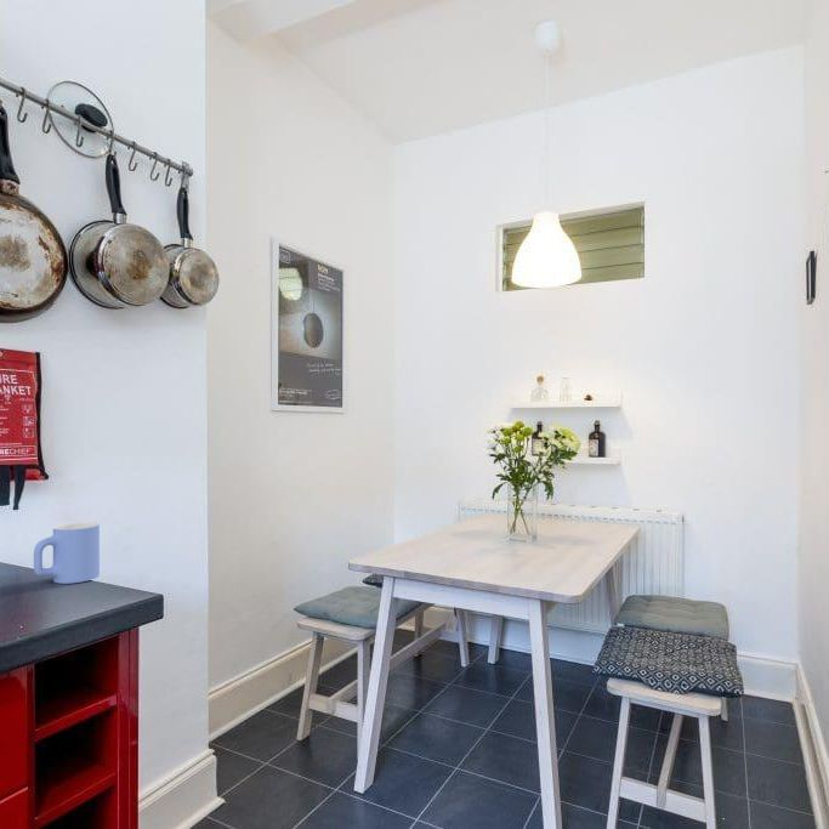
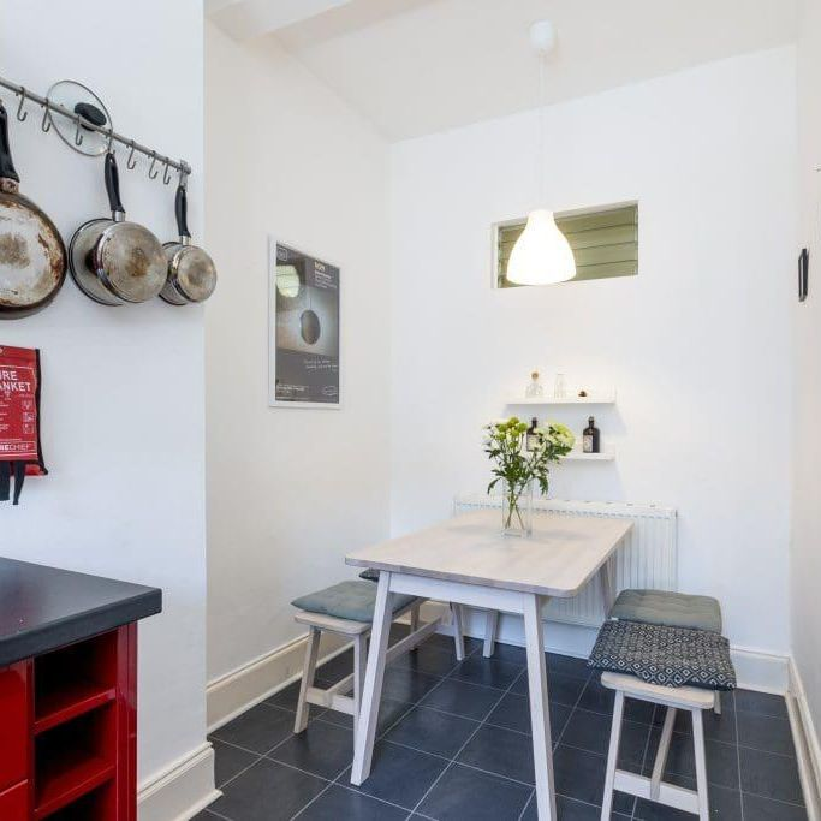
- mug [33,521,101,585]
